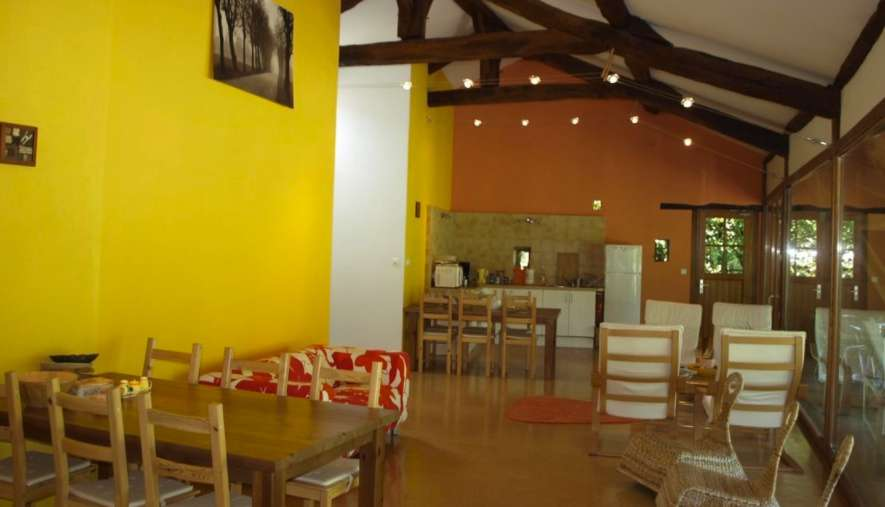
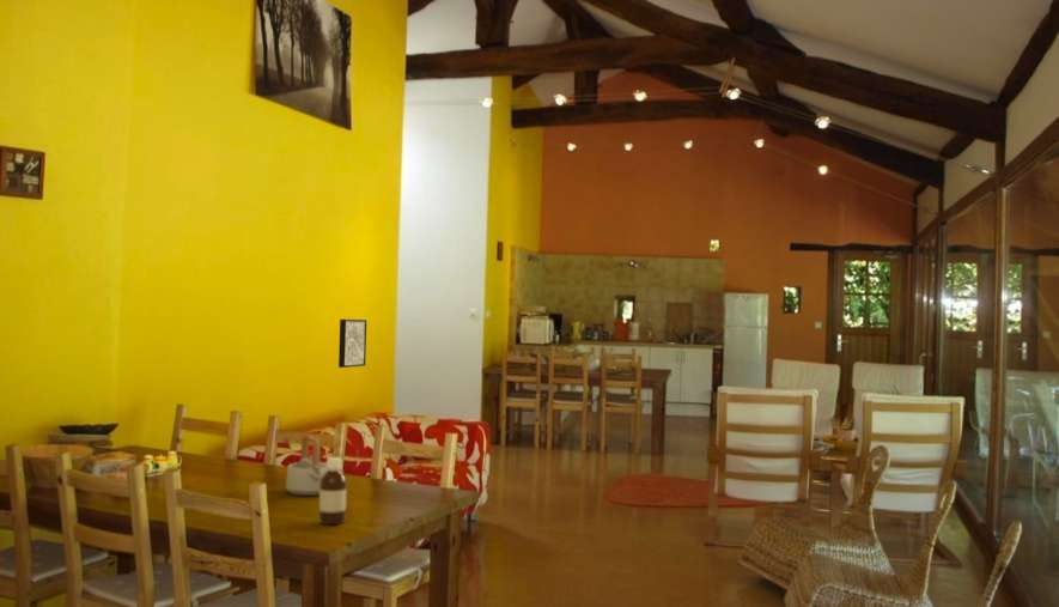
+ bottle [318,456,347,526]
+ teapot [285,435,327,497]
+ wall art [337,318,367,369]
